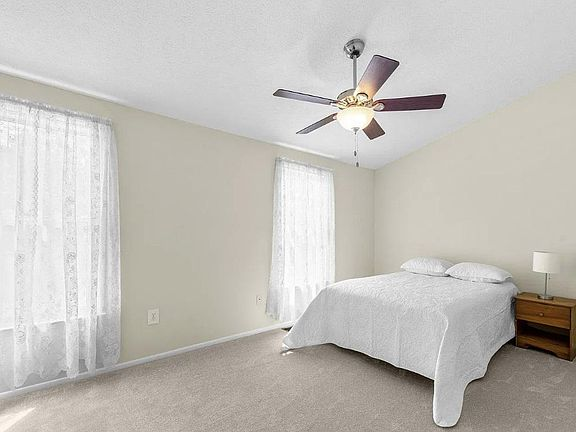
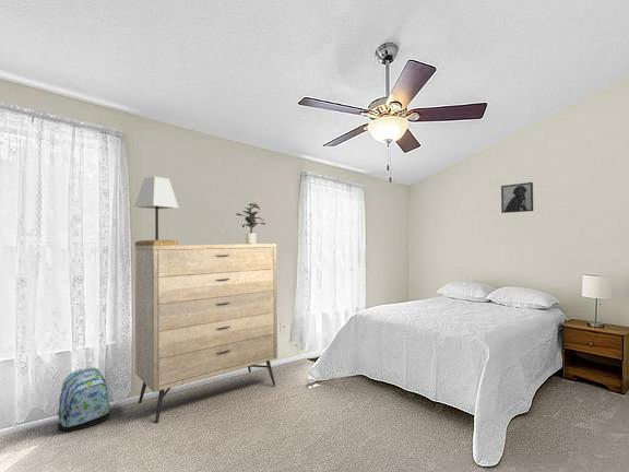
+ backpack [56,367,111,433]
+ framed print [500,181,534,214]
+ dresser [134,243,278,424]
+ lamp [133,176,179,246]
+ potted plant [236,202,266,244]
